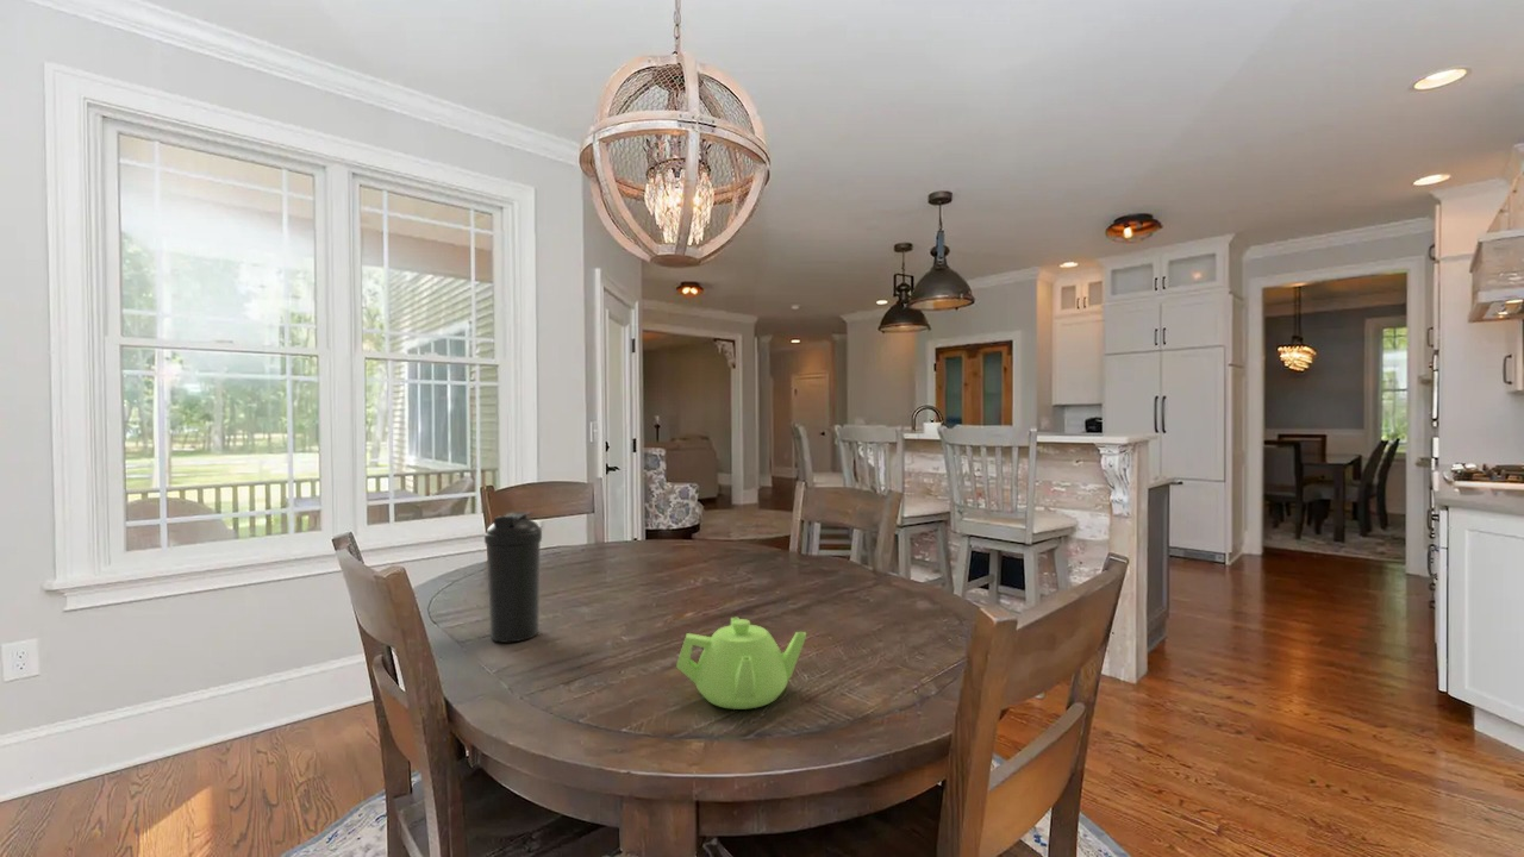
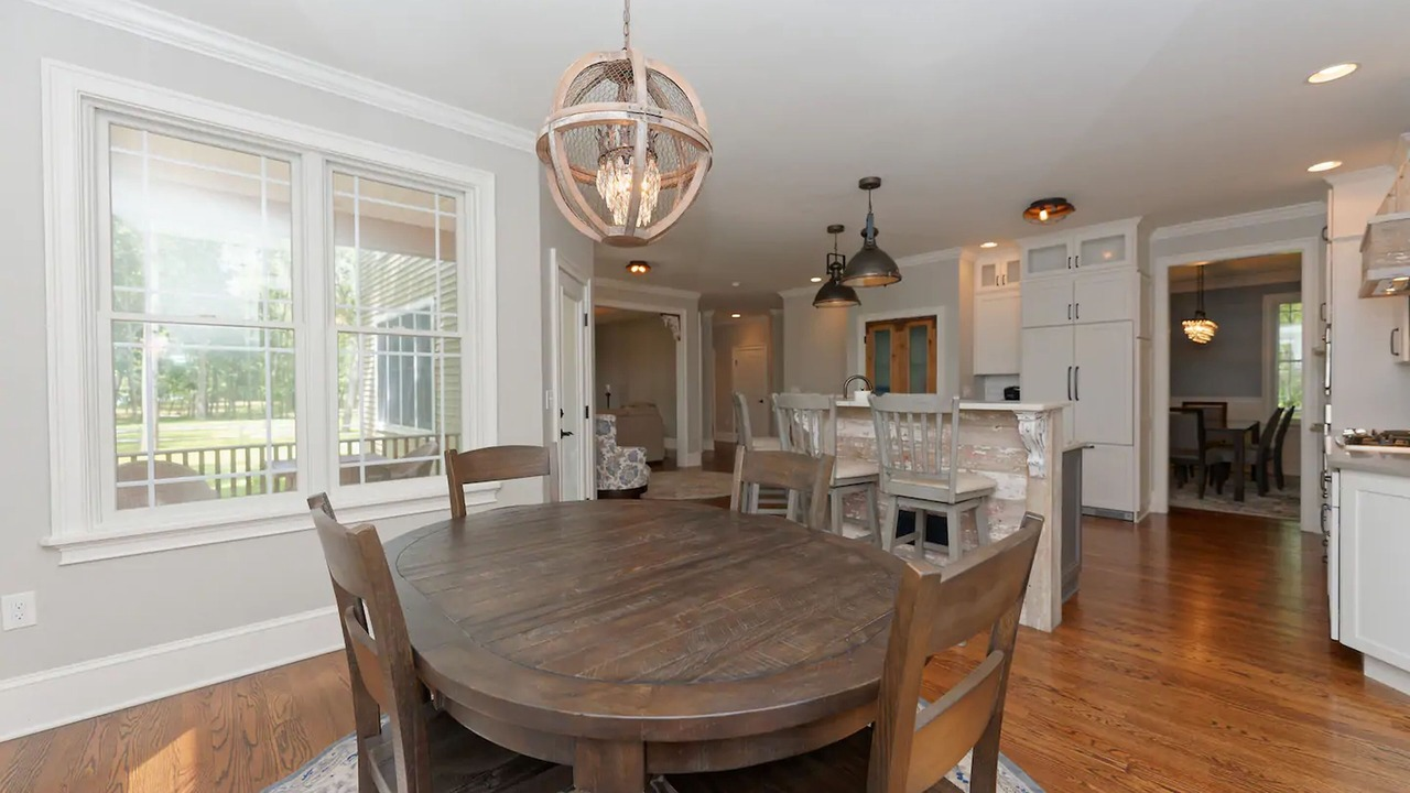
- water bottle [483,512,543,644]
- teapot [675,617,807,711]
